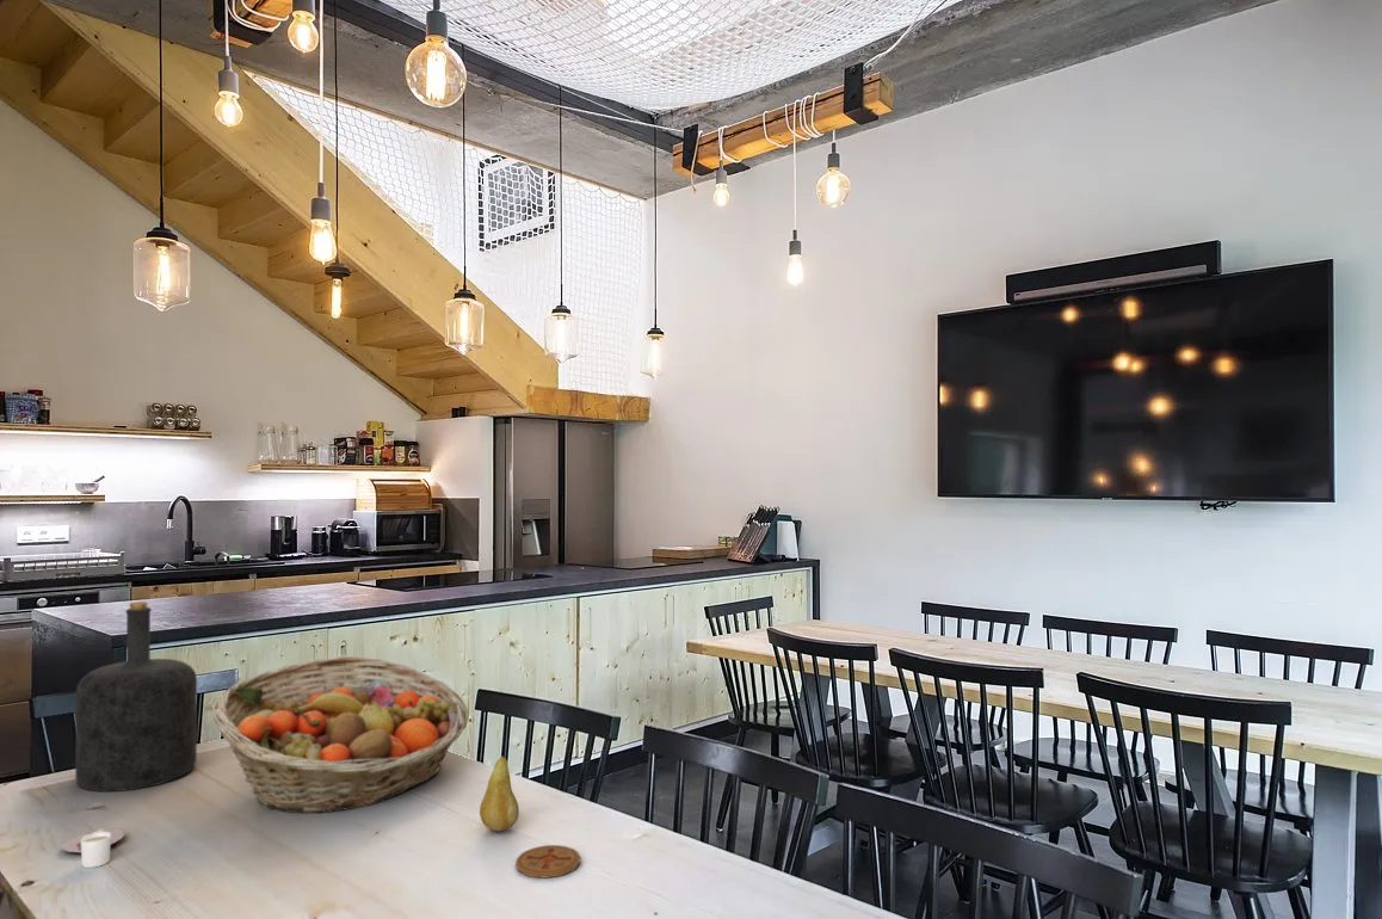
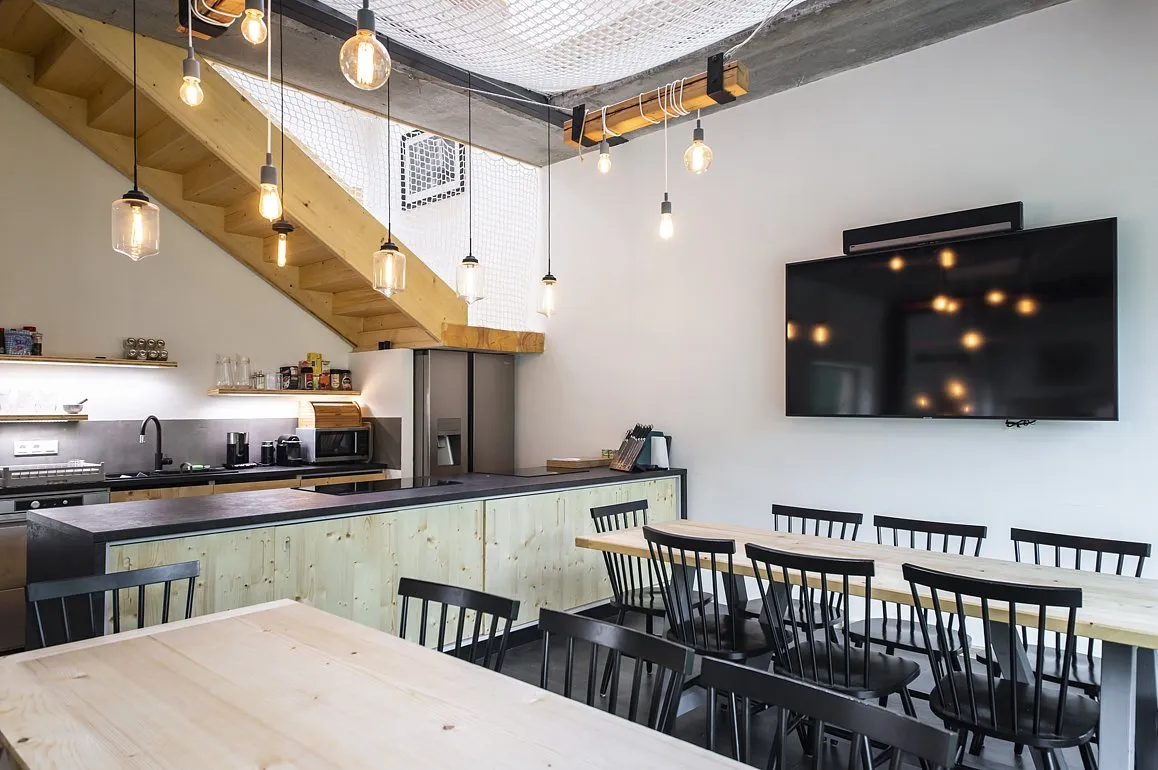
- fruit basket [210,655,469,815]
- cocoa [61,827,125,869]
- fruit [479,754,520,832]
- bottle [74,600,198,792]
- coaster [514,844,581,878]
